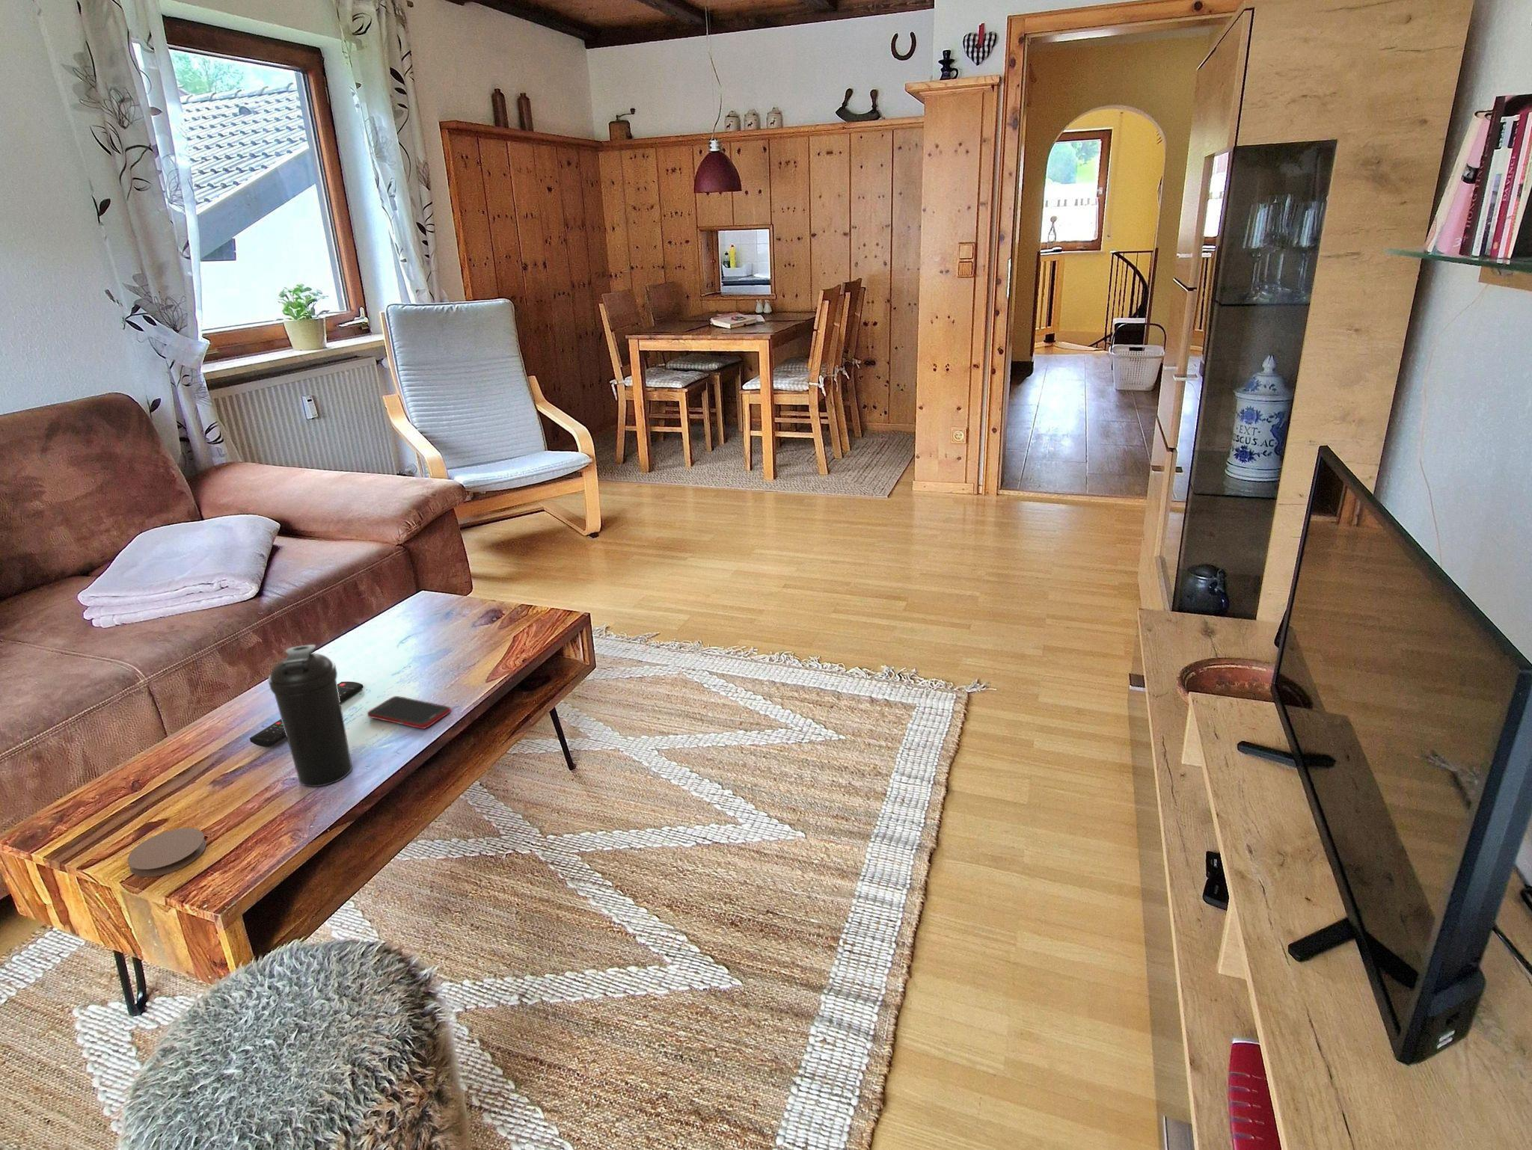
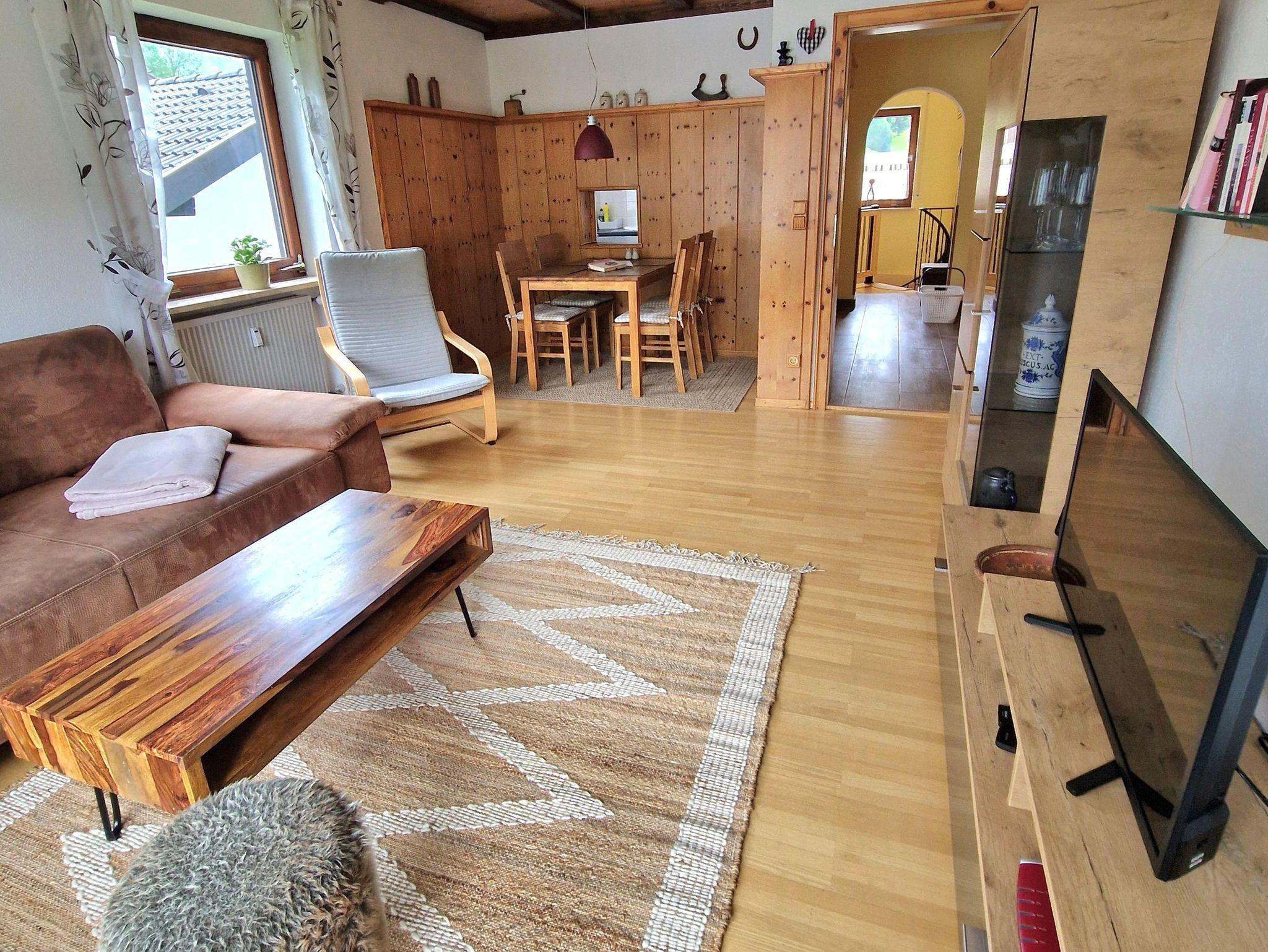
- cell phone [366,696,452,730]
- remote control [249,681,364,748]
- water bottle [268,644,353,788]
- coaster [127,827,208,878]
